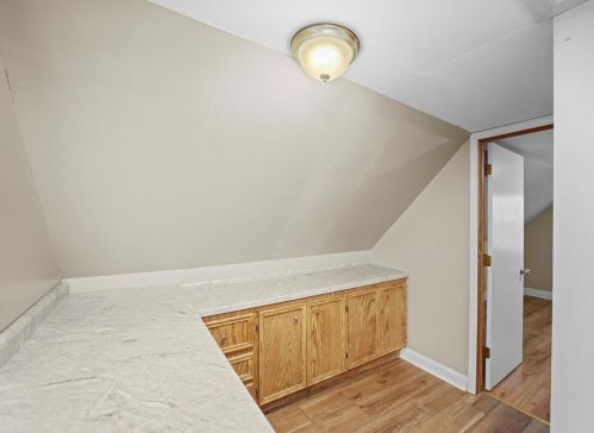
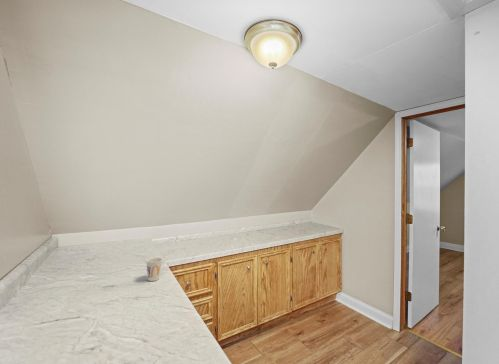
+ cup [145,257,163,282]
